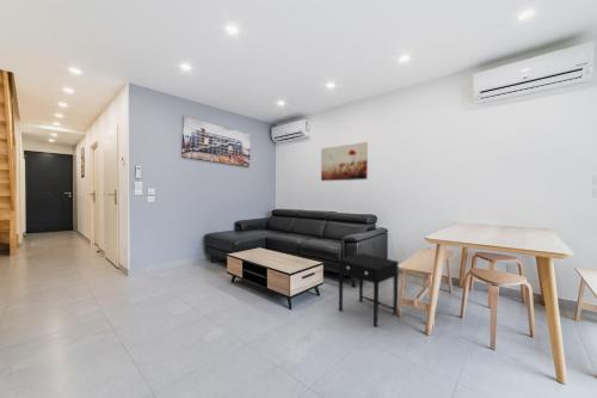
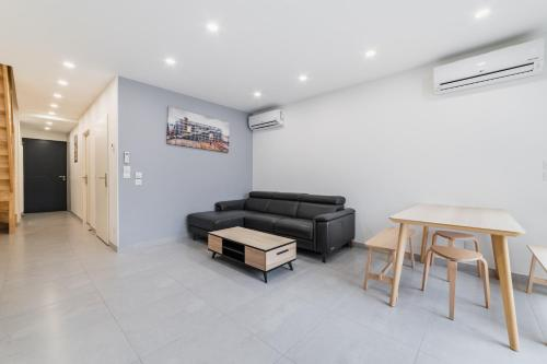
- side table [337,252,400,327]
- wall art [320,141,369,182]
